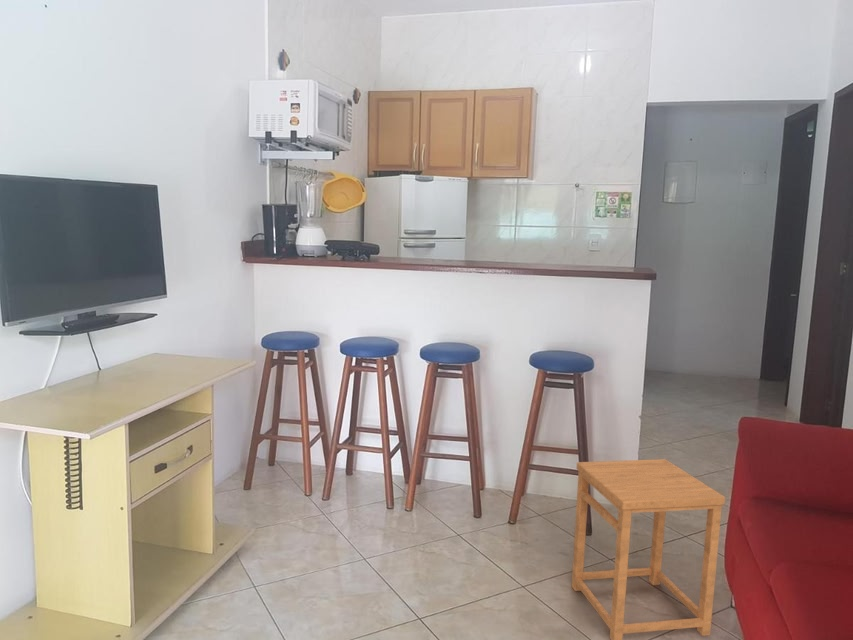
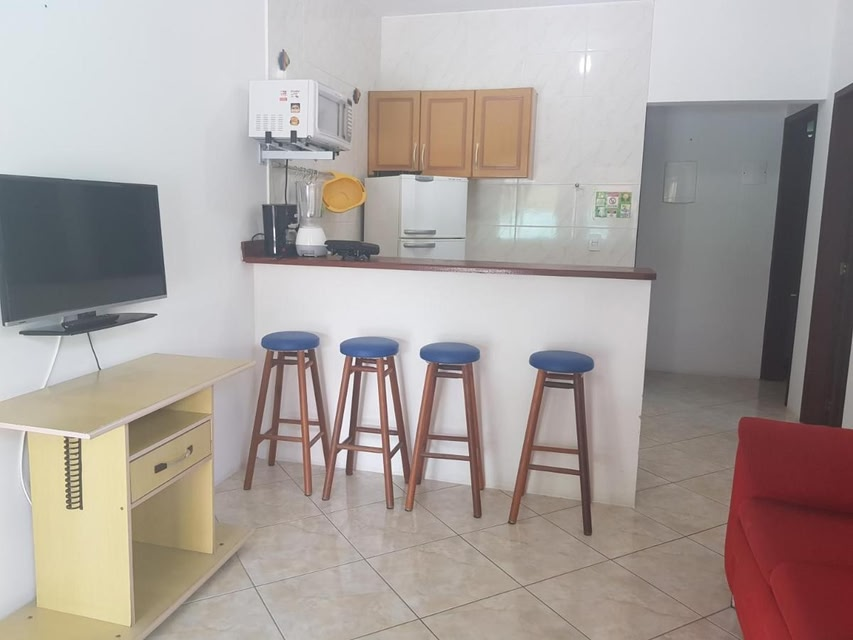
- side table [571,458,726,640]
